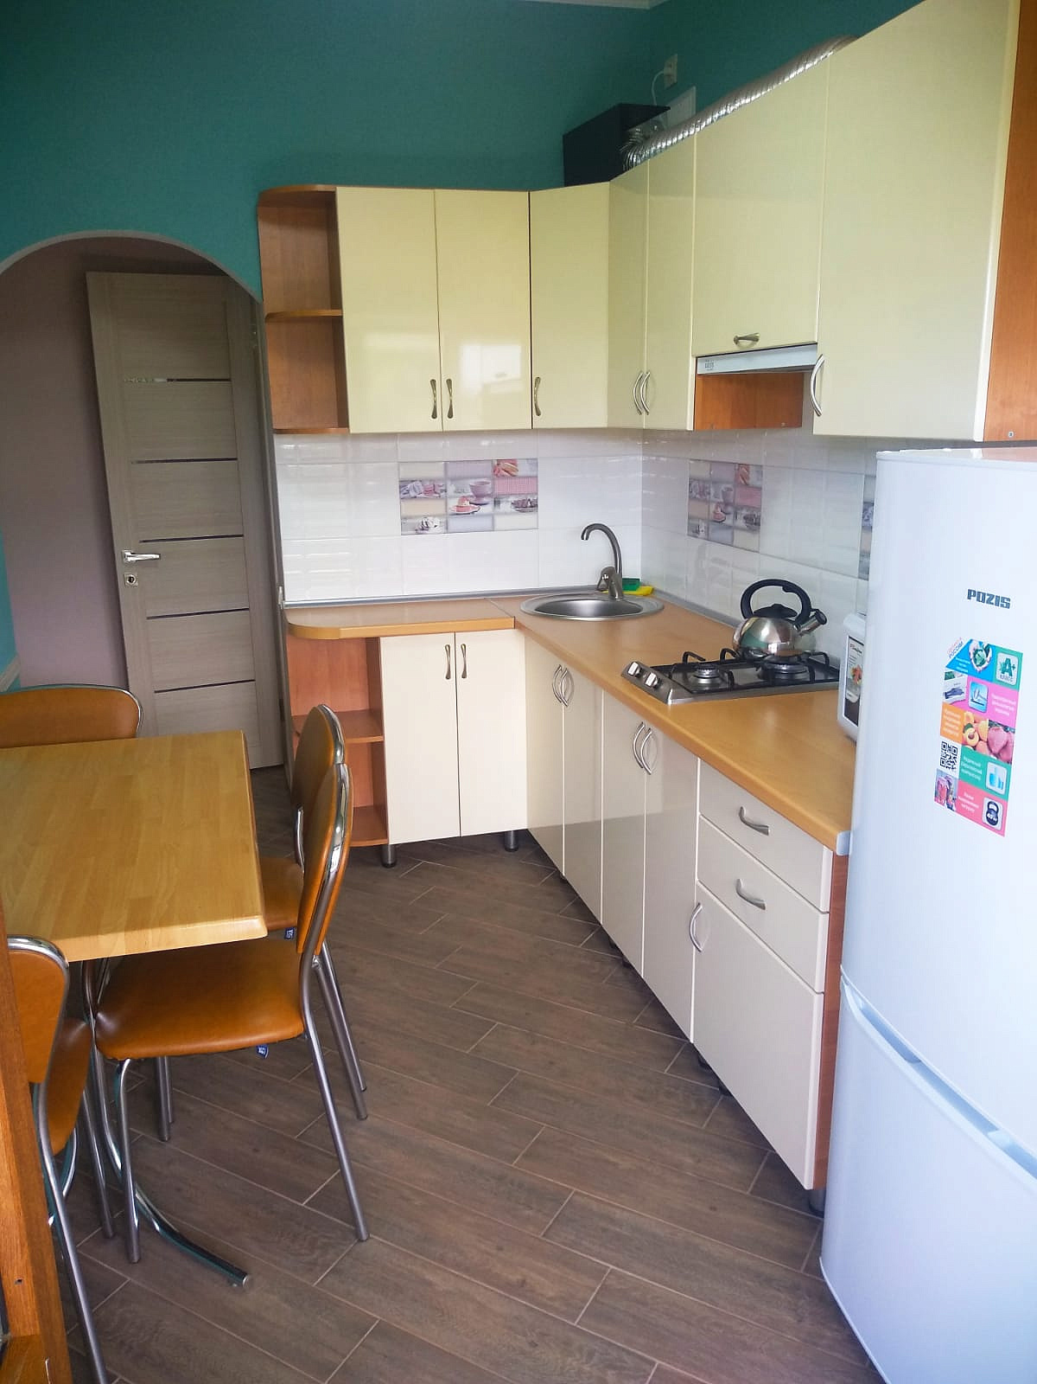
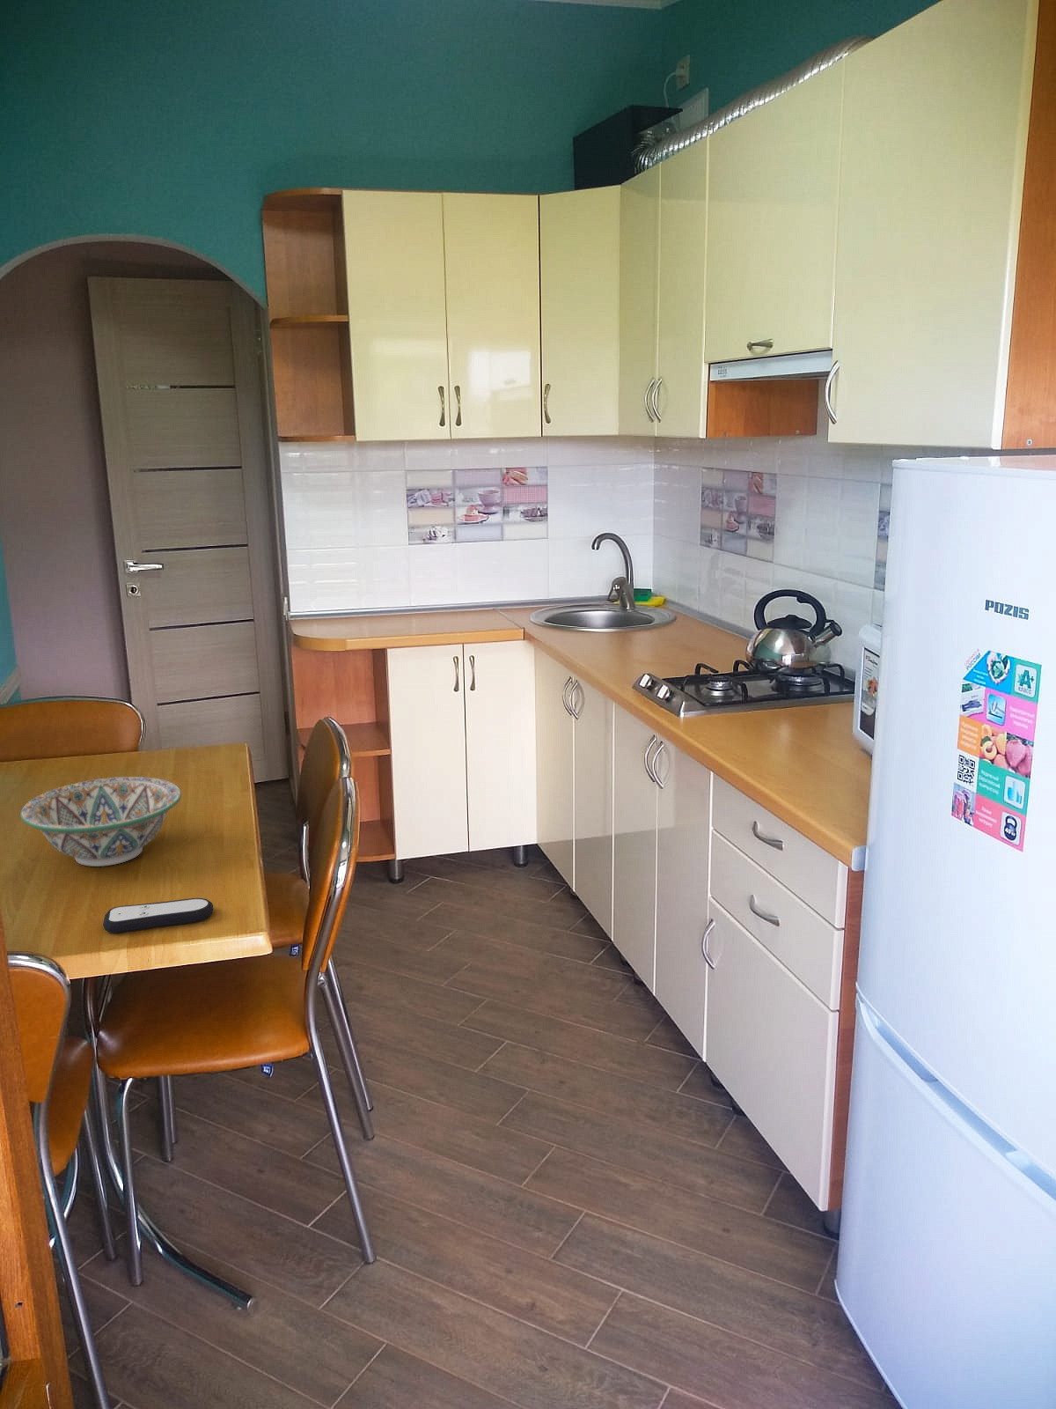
+ remote control [102,898,214,934]
+ decorative bowl [19,776,182,868]
